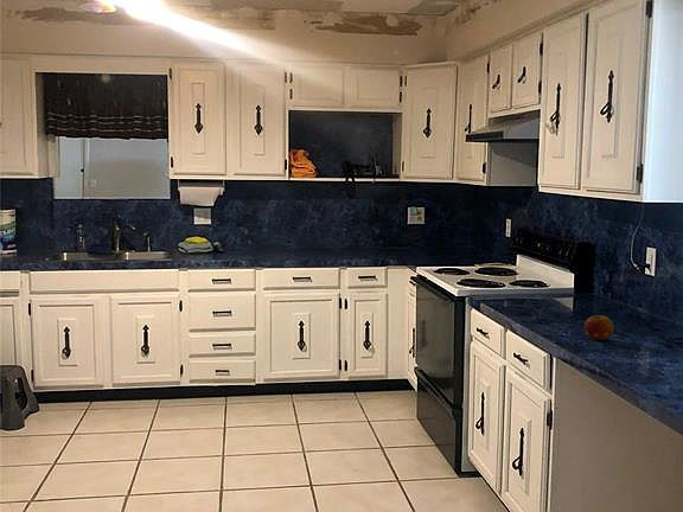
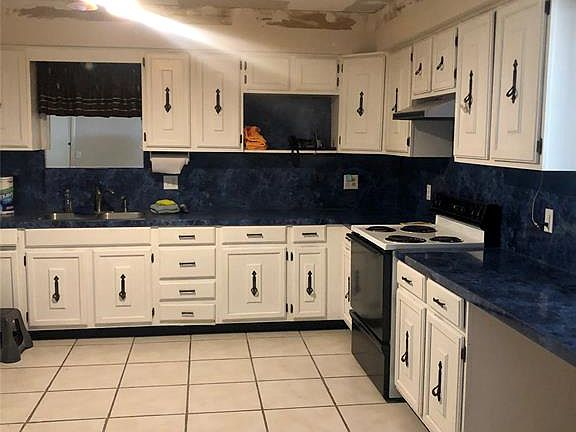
- fruit [583,314,614,341]
